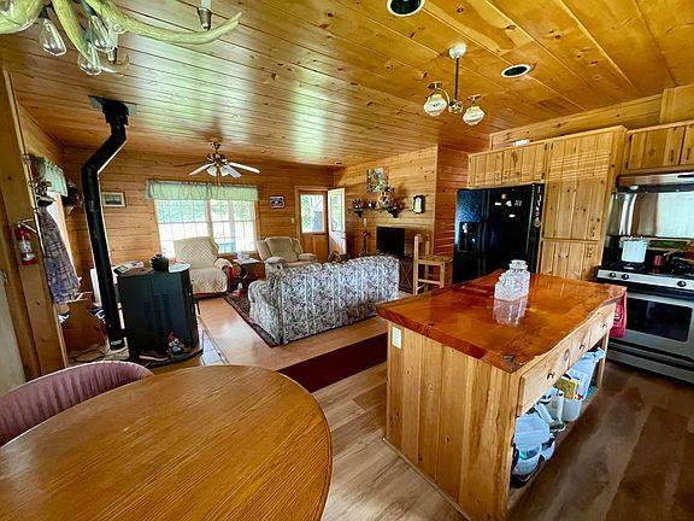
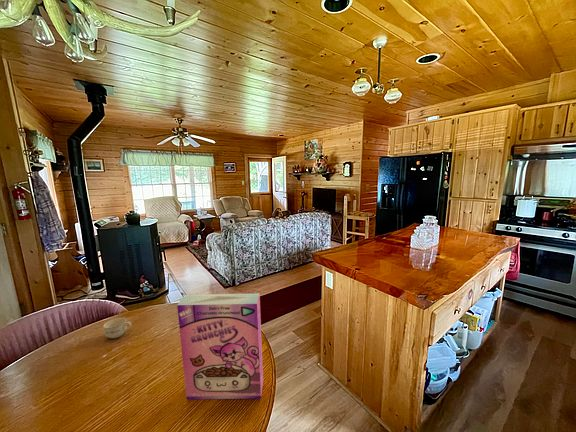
+ cup [103,317,133,339]
+ cereal box [176,292,264,400]
